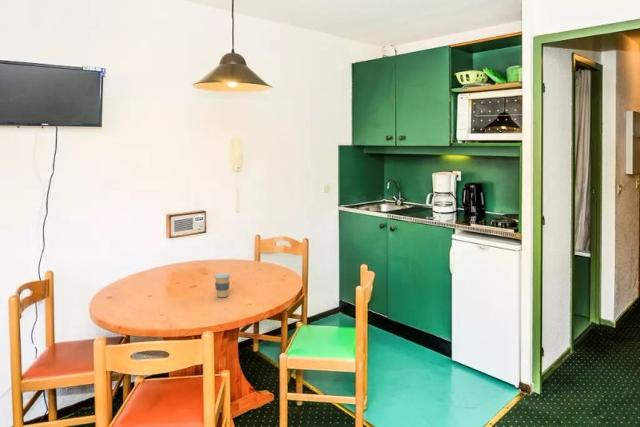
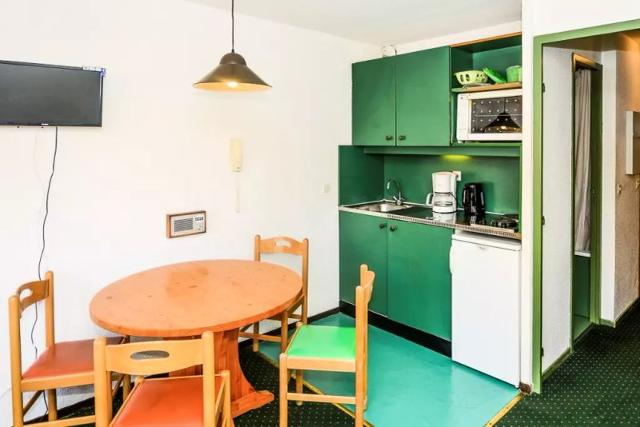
- coffee cup [213,272,232,298]
